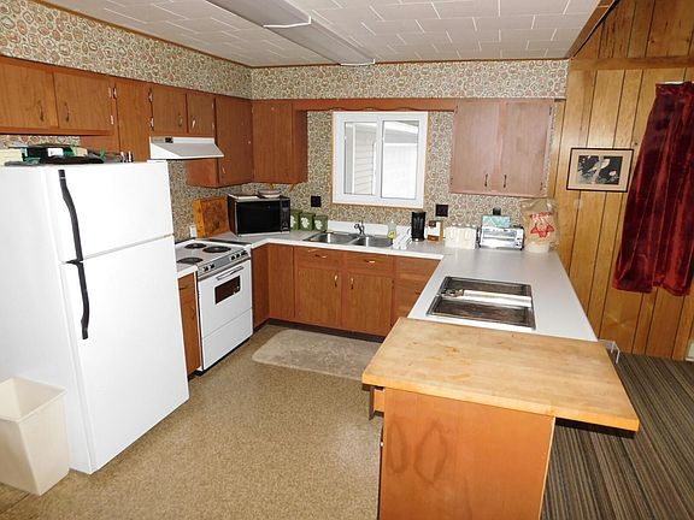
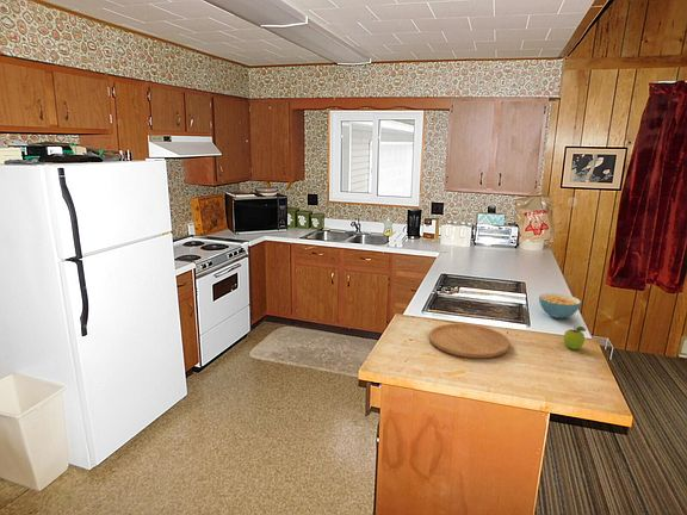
+ fruit [563,325,587,350]
+ cereal bowl [538,292,582,319]
+ cutting board [427,323,512,359]
